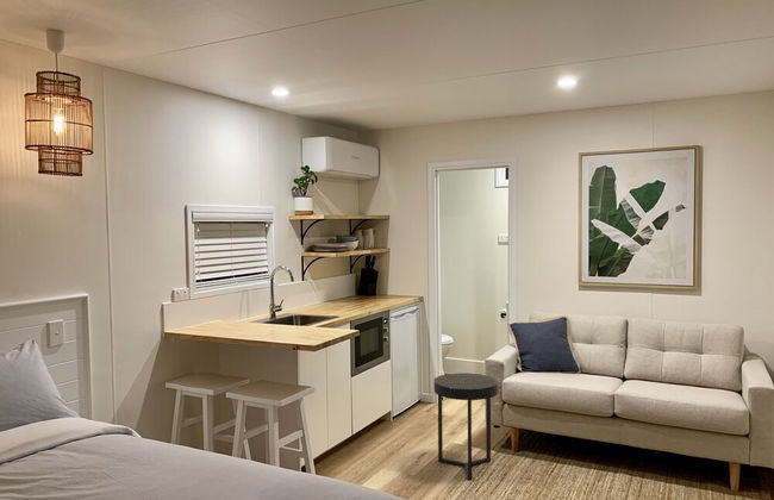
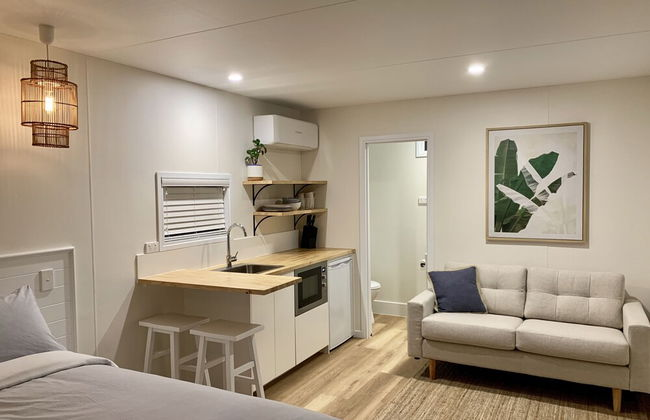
- side table [432,371,499,481]
